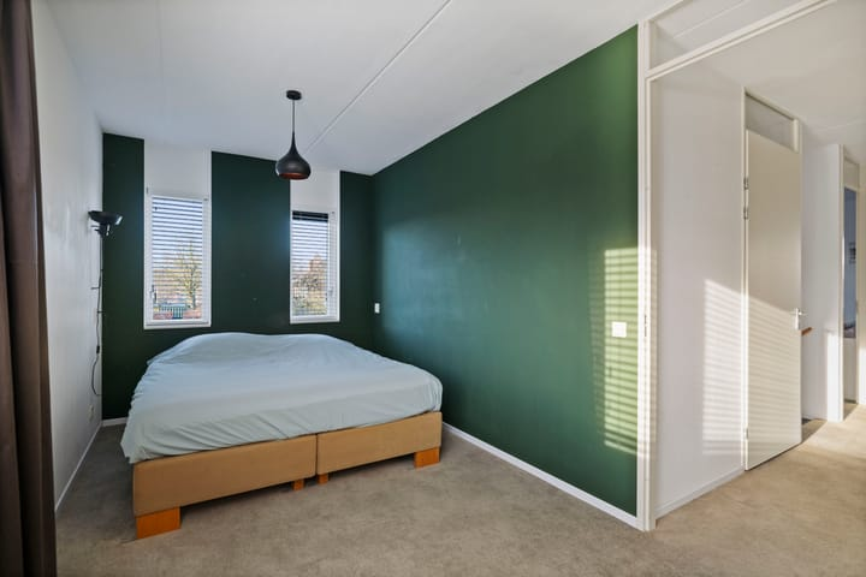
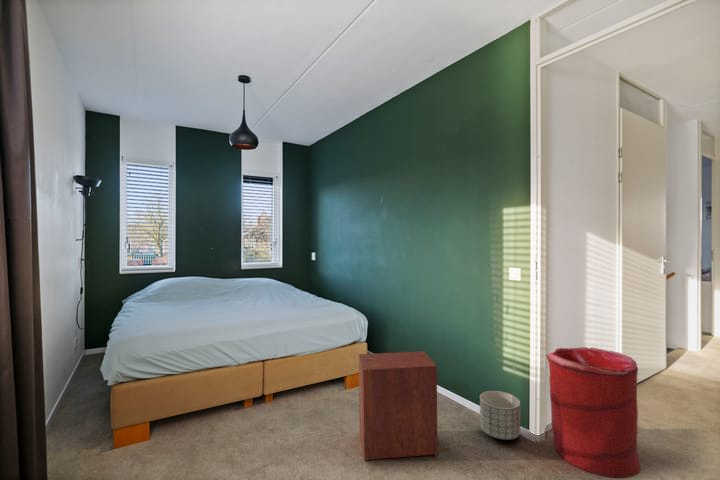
+ nightstand [358,350,439,462]
+ laundry hamper [545,346,643,479]
+ planter [479,390,521,441]
